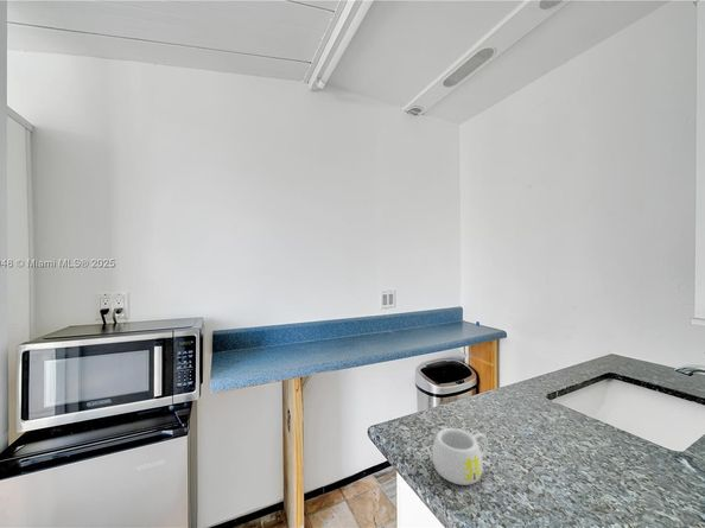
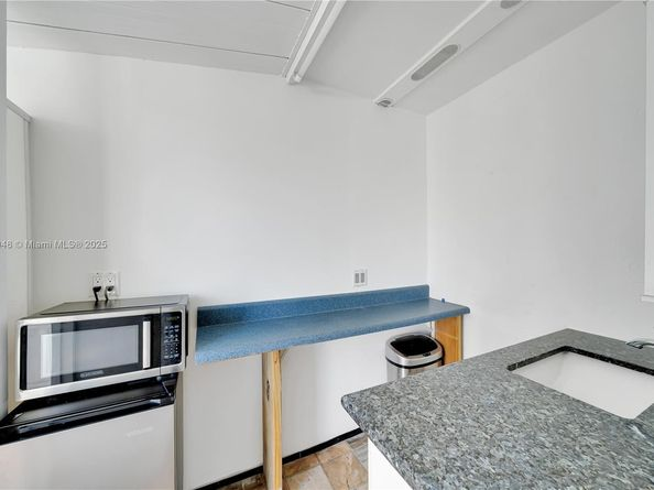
- mug [431,427,489,486]
